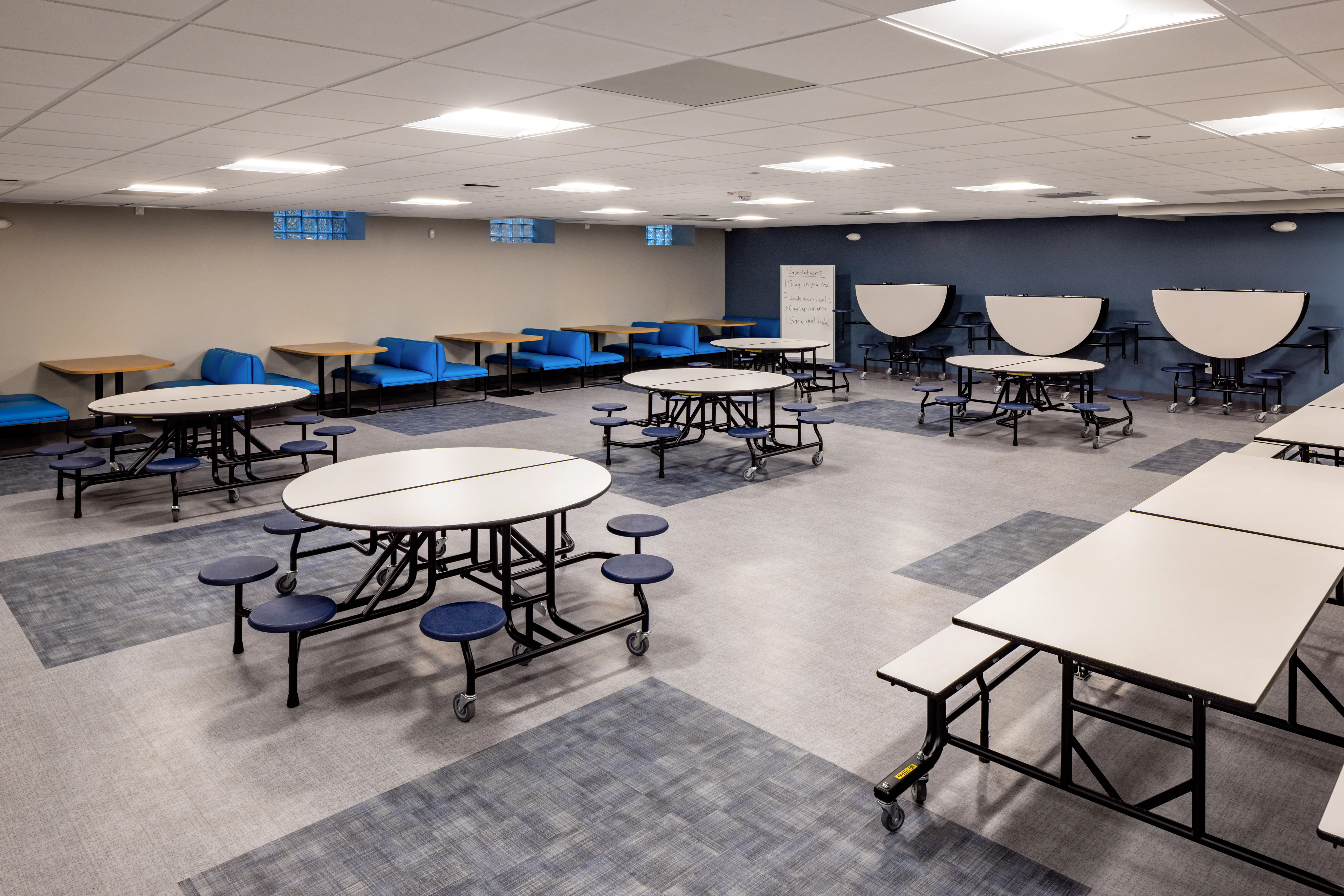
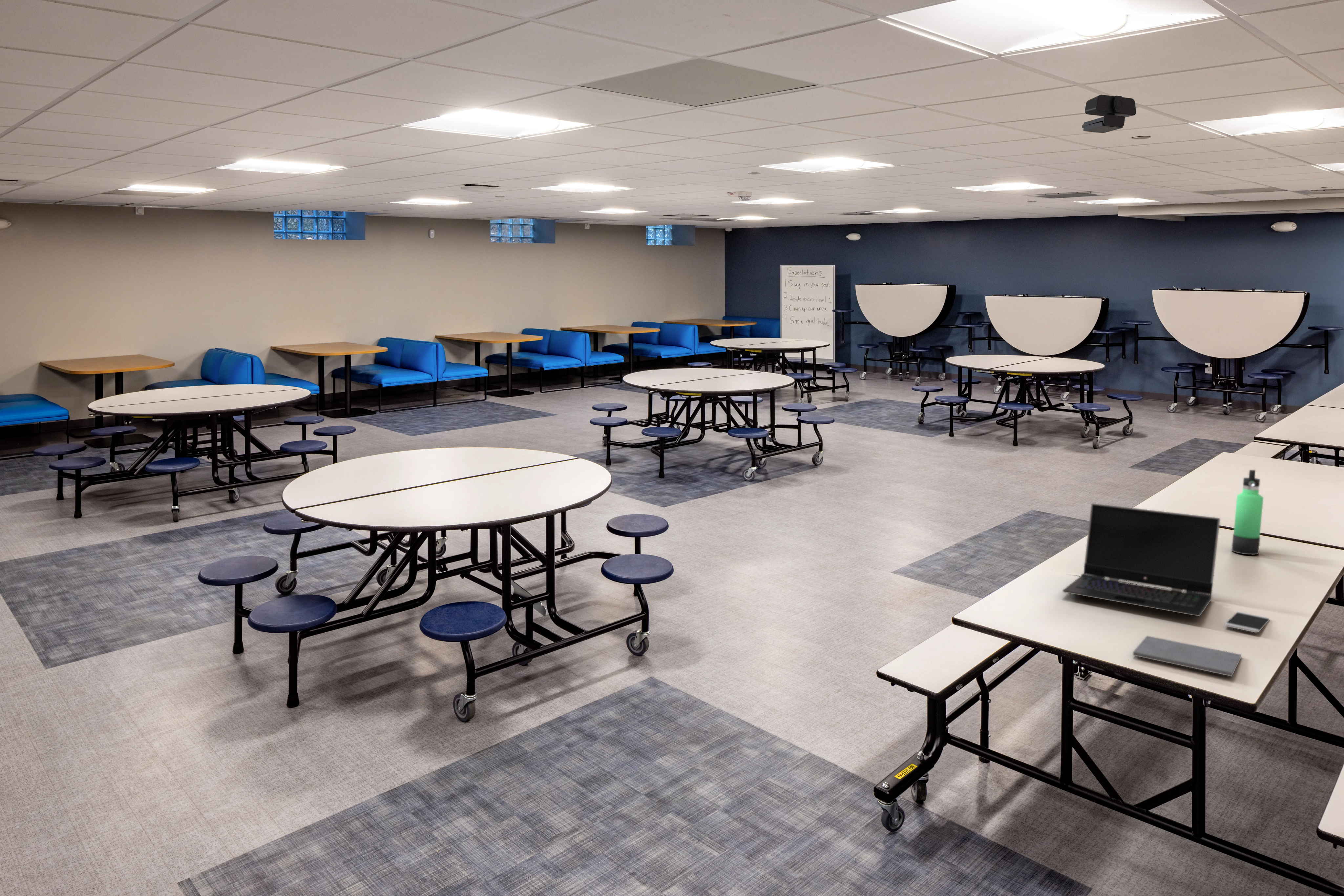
+ thermos bottle [1231,469,1264,555]
+ smartphone [1225,612,1270,633]
+ security camera [1082,94,1136,133]
+ notepad [1133,635,1242,677]
+ laptop computer [1062,503,1221,617]
